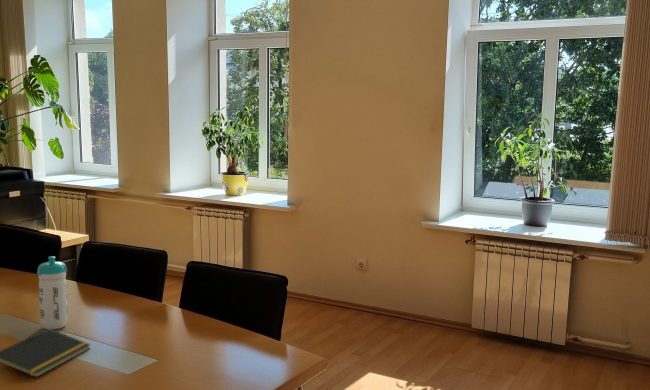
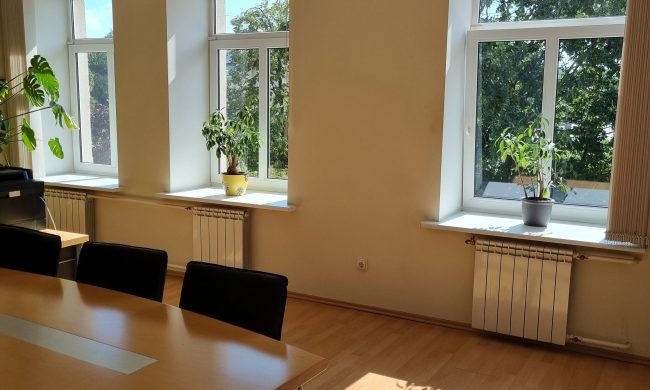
- water bottle [36,255,69,330]
- notepad [0,329,92,378]
